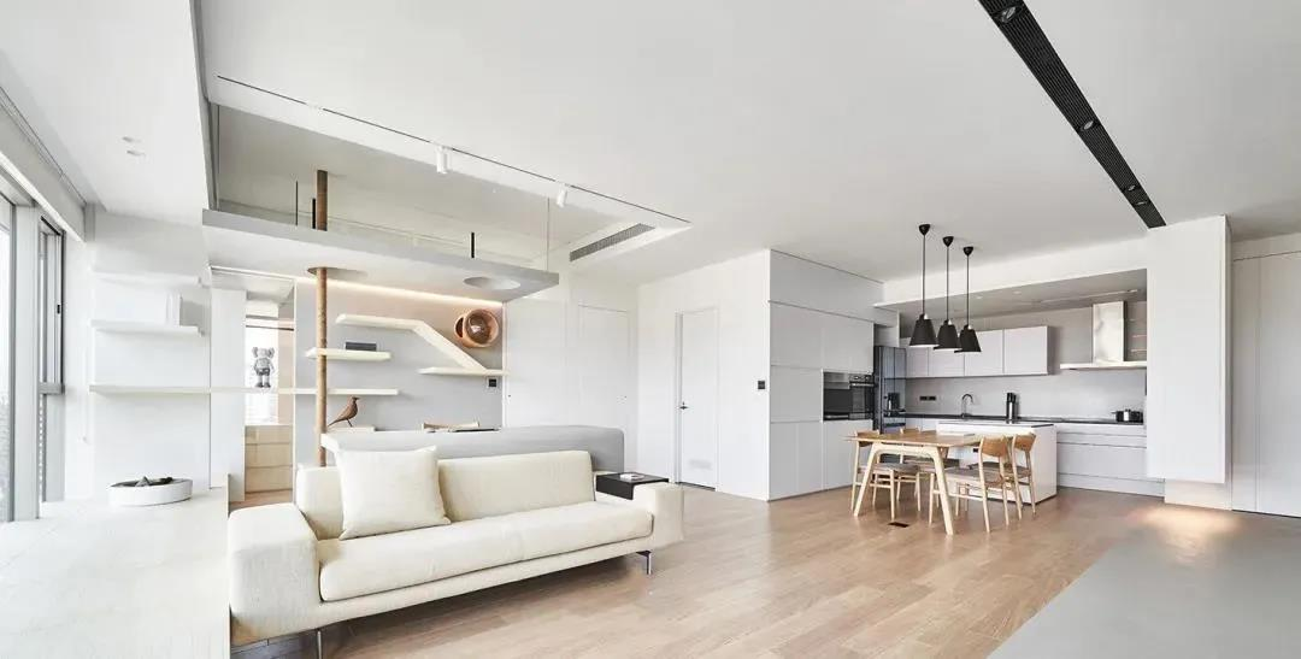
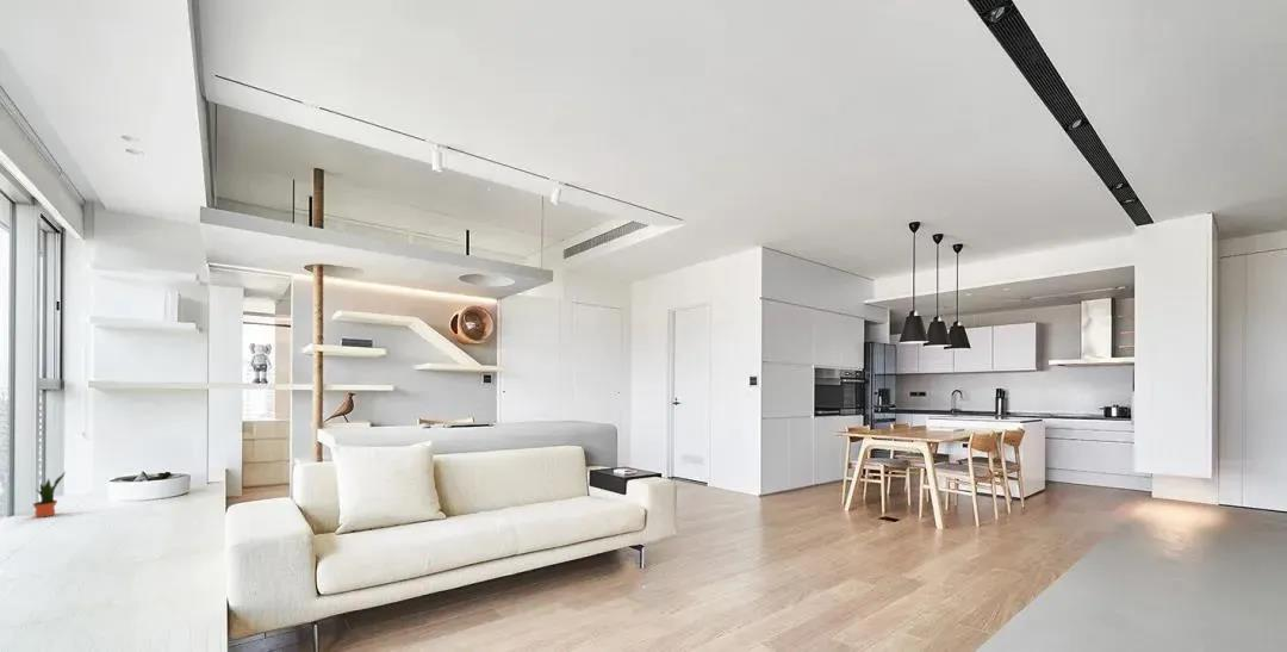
+ potted plant [32,471,67,519]
